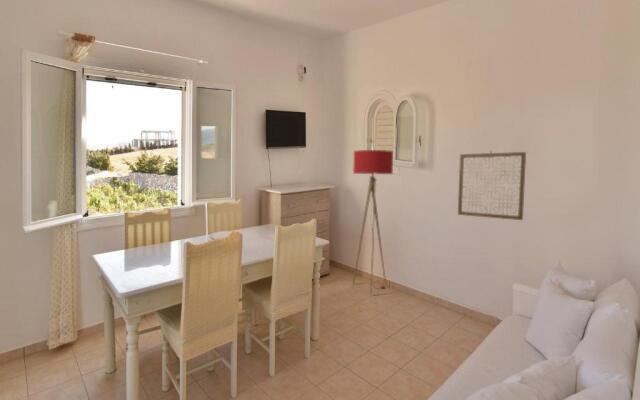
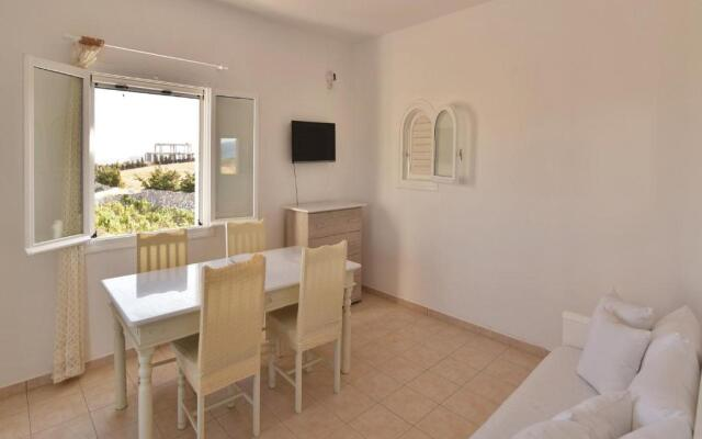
- wall art [457,150,527,221]
- floor lamp [352,149,394,295]
